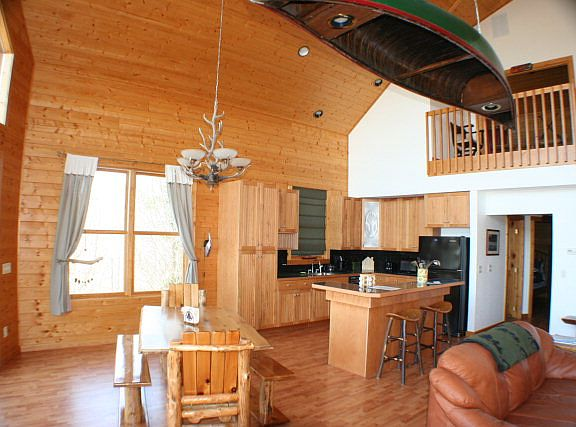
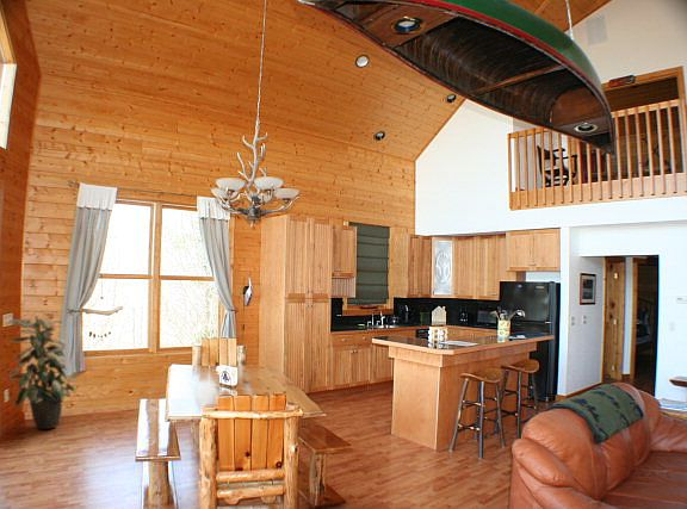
+ indoor plant [7,312,81,430]
